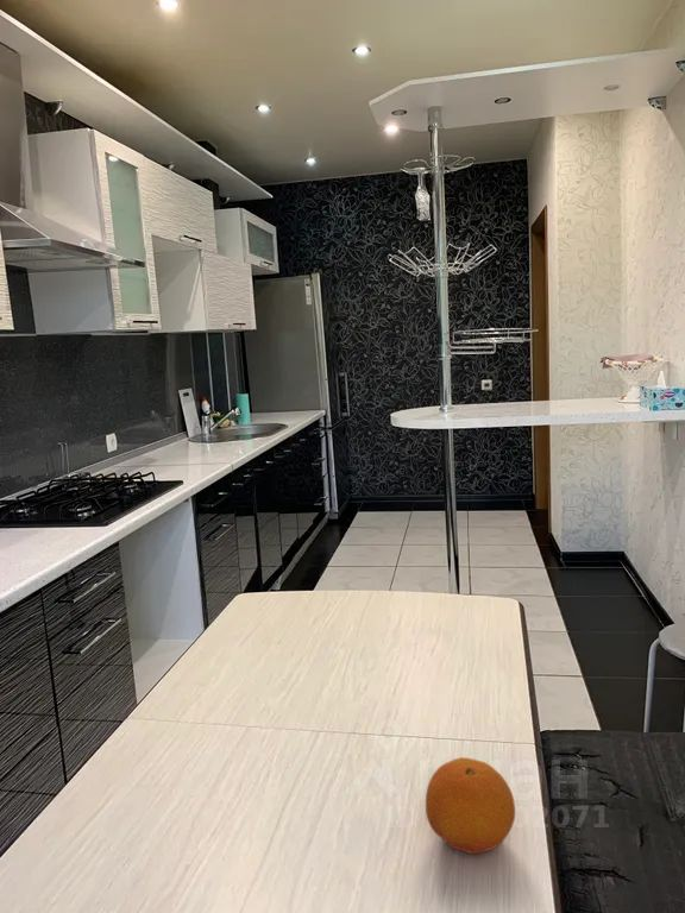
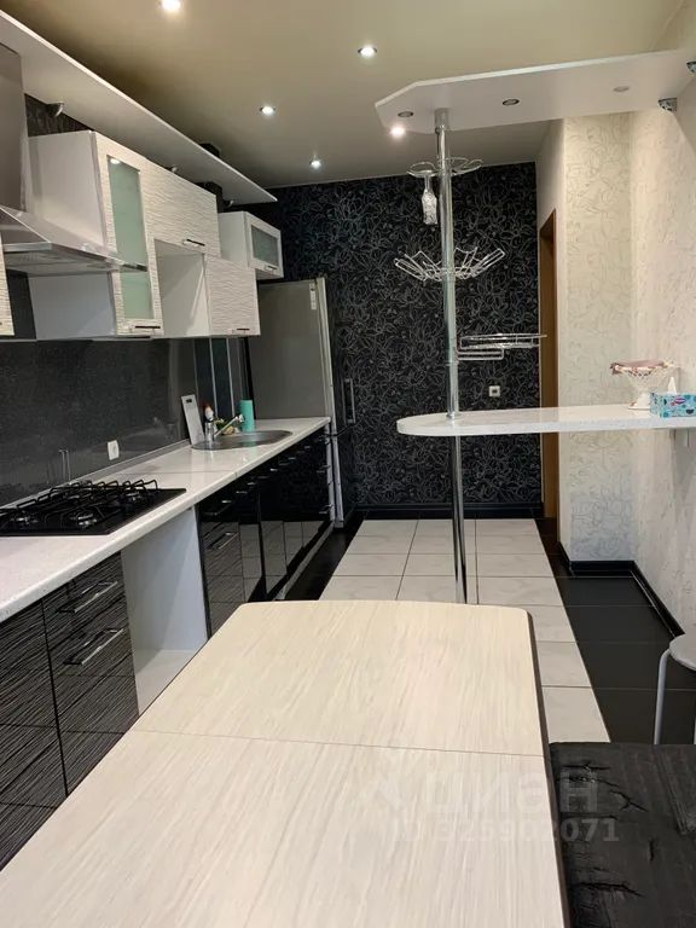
- fruit [425,756,516,855]
